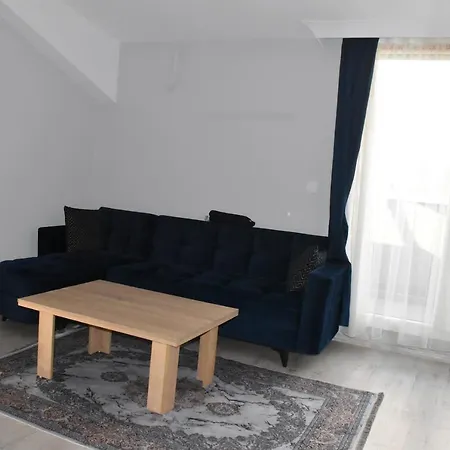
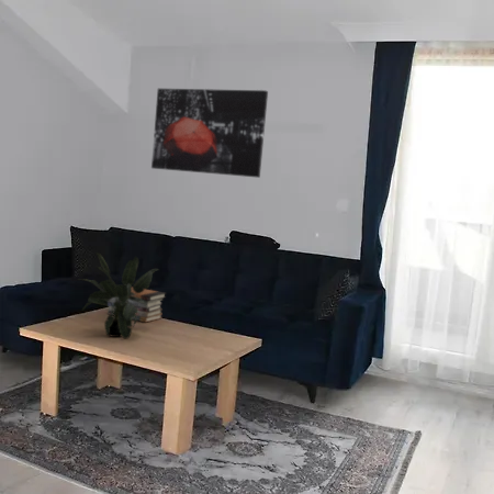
+ wall art [150,88,269,179]
+ book stack [106,287,167,323]
+ potted plant [76,251,160,340]
